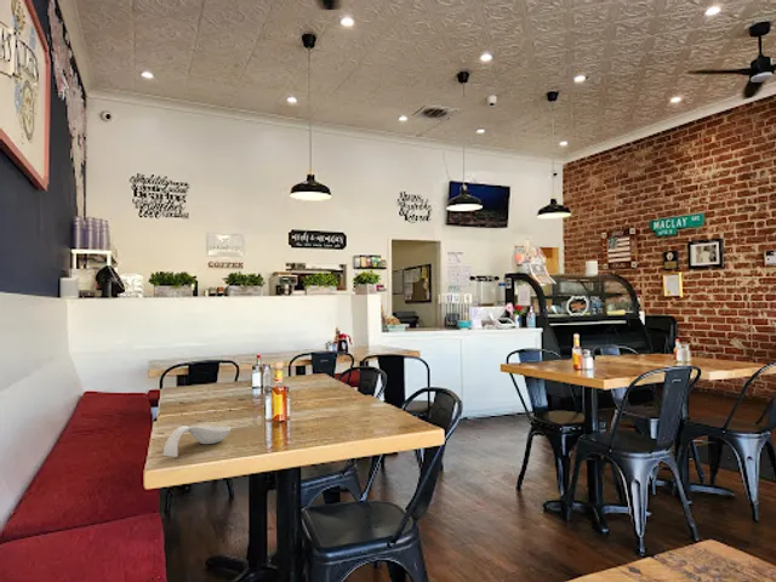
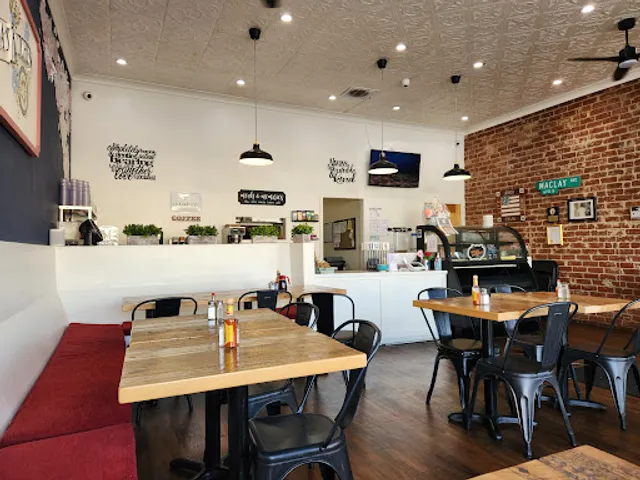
- spoon rest [162,424,232,458]
